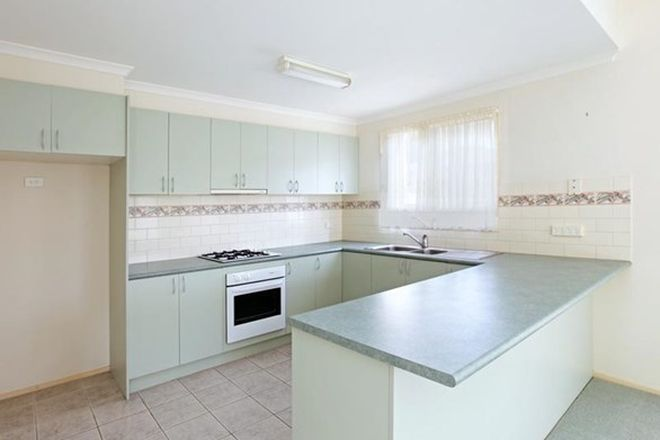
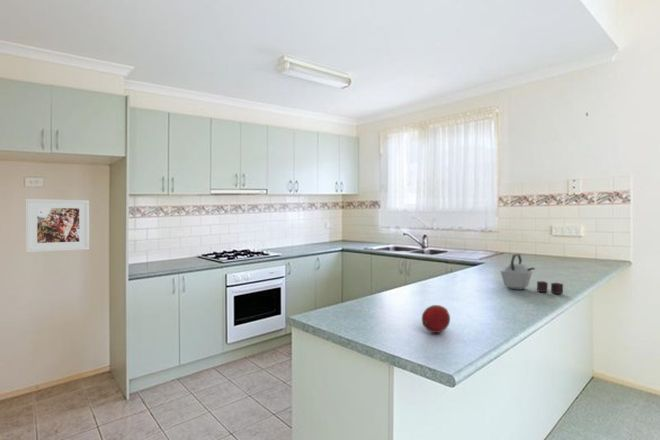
+ fruit [421,304,451,334]
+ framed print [25,198,90,253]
+ kettle [500,253,564,295]
